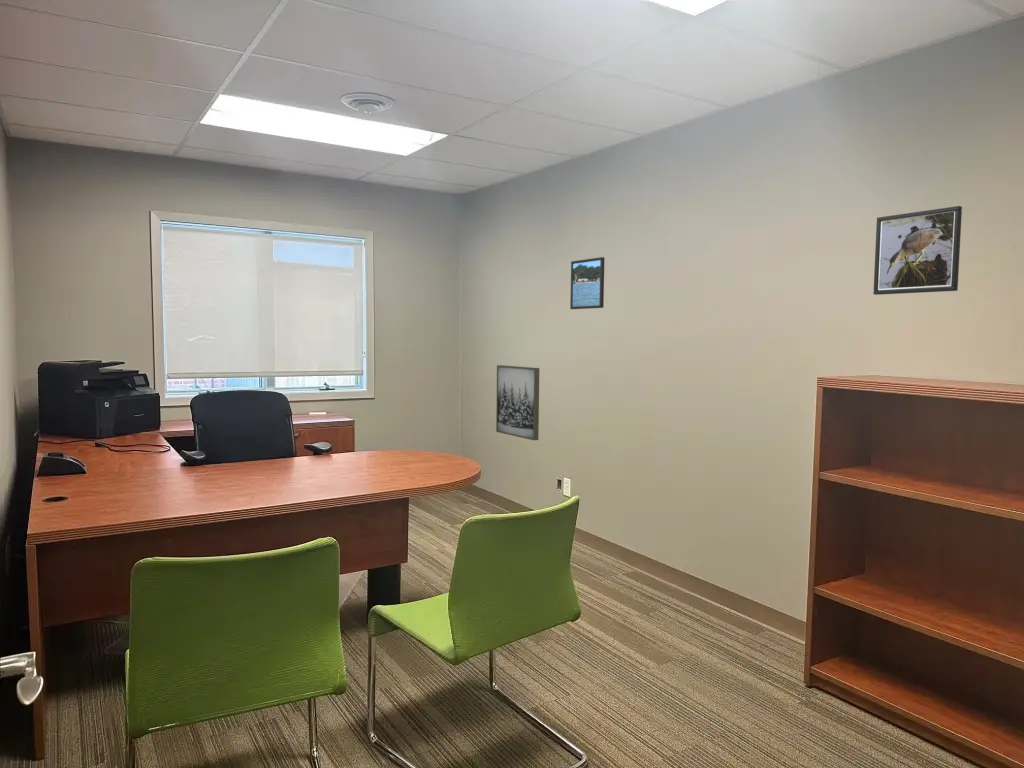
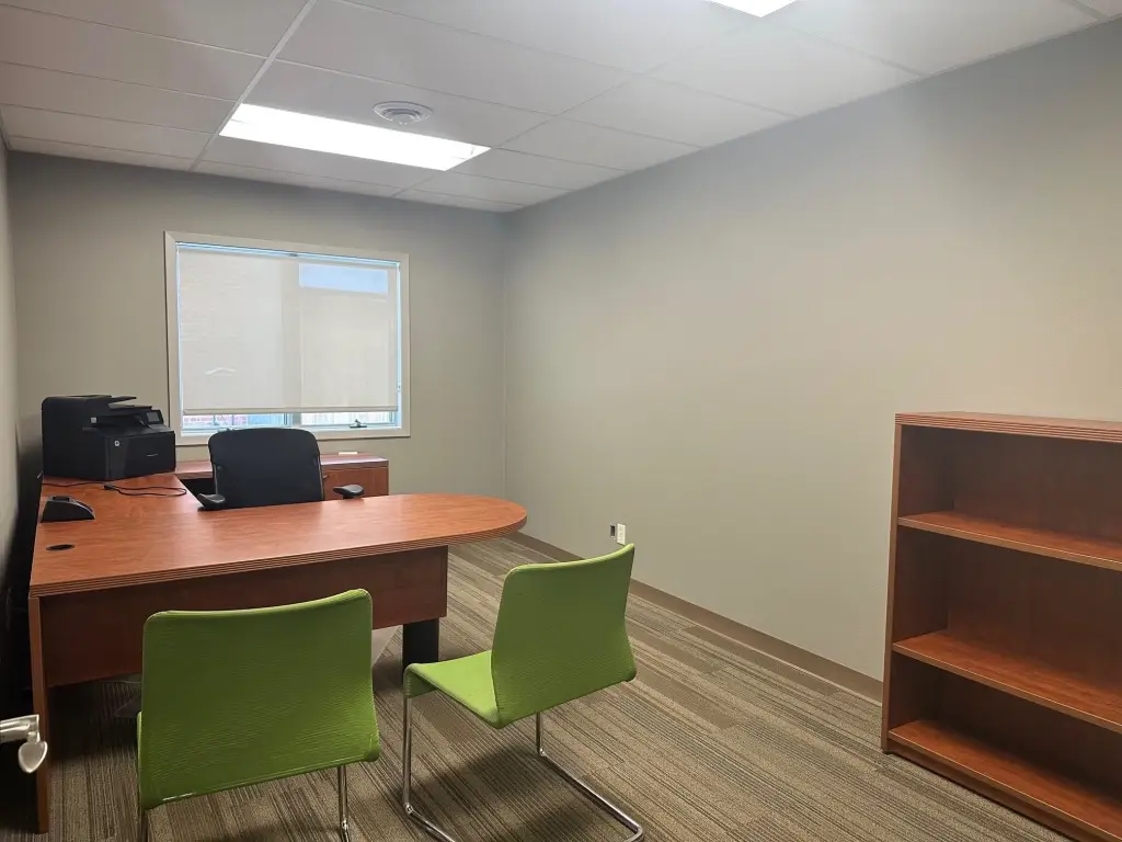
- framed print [872,205,963,296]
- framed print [569,256,605,310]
- wall art [495,364,540,441]
